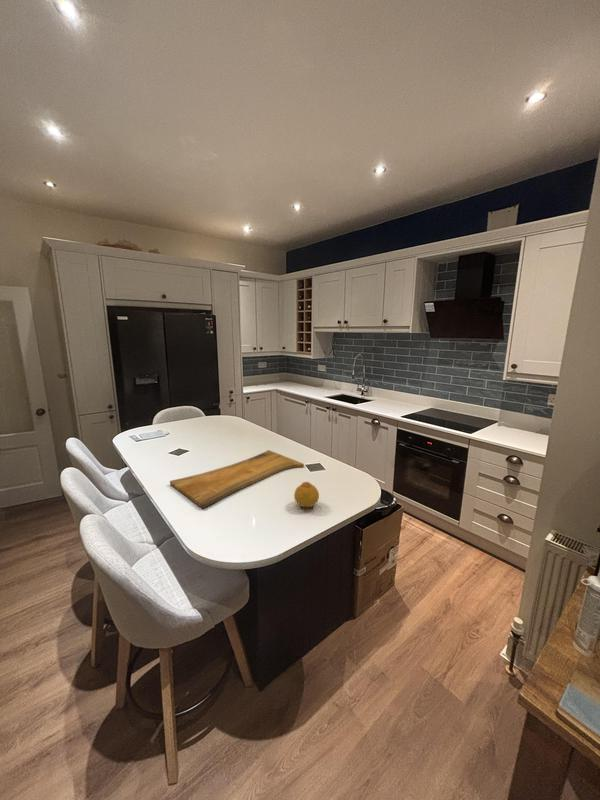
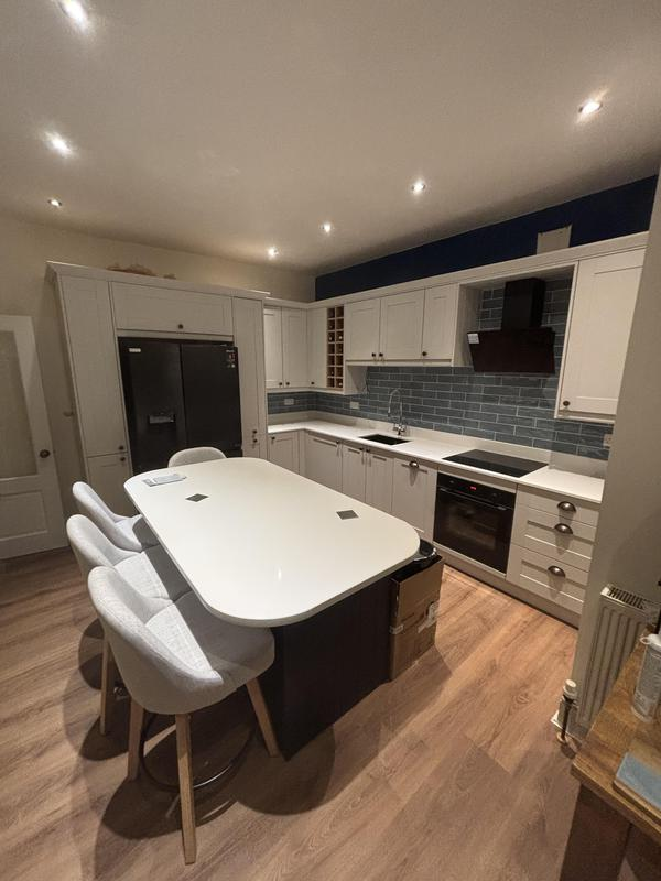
- fruit [293,481,320,508]
- cutting board [169,449,305,509]
